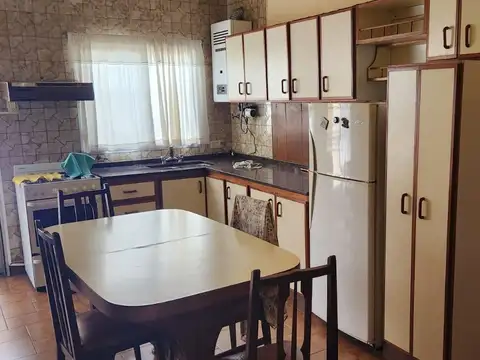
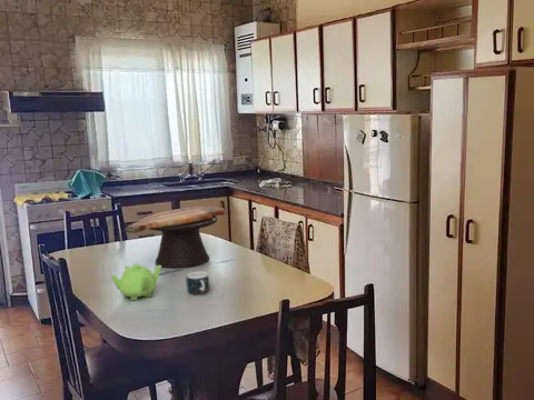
+ mug [185,270,211,296]
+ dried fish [123,206,226,269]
+ teapot [110,263,162,301]
